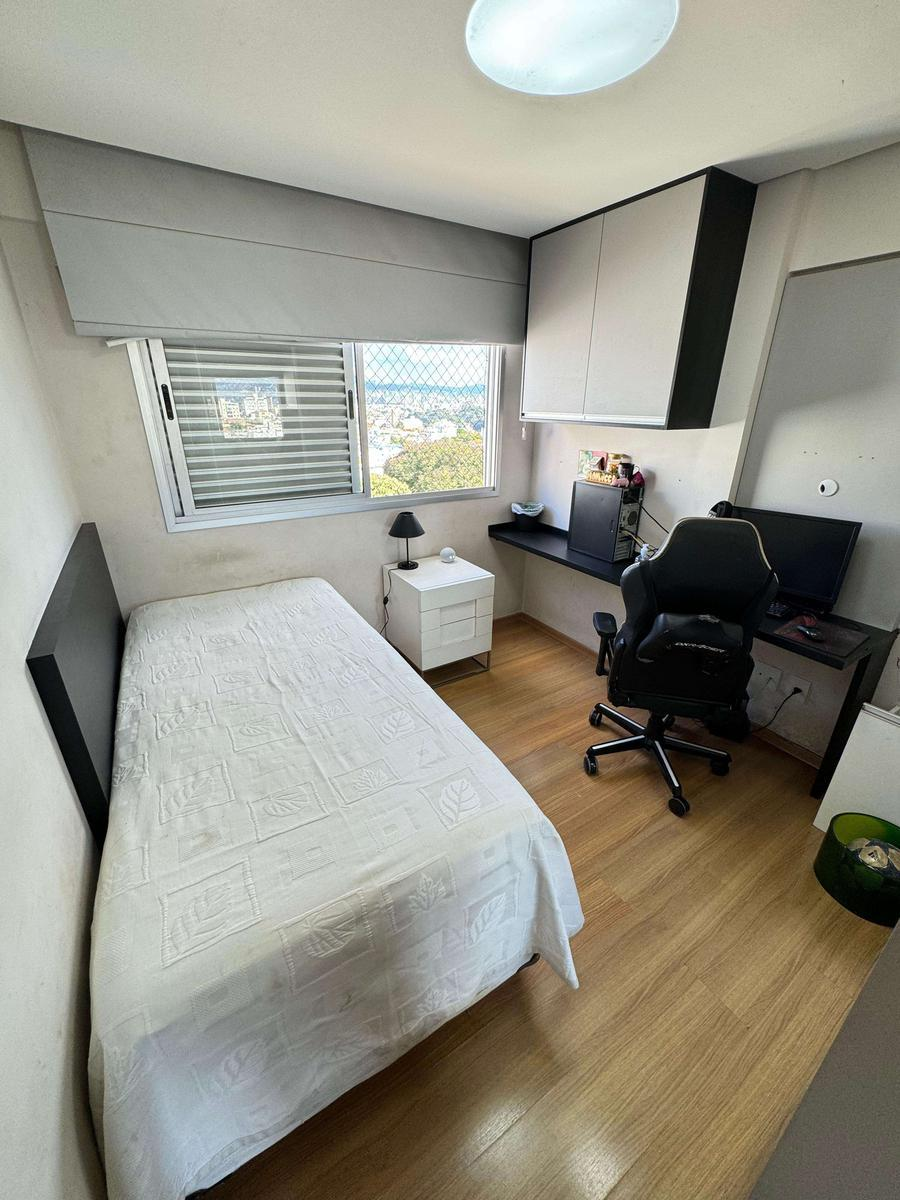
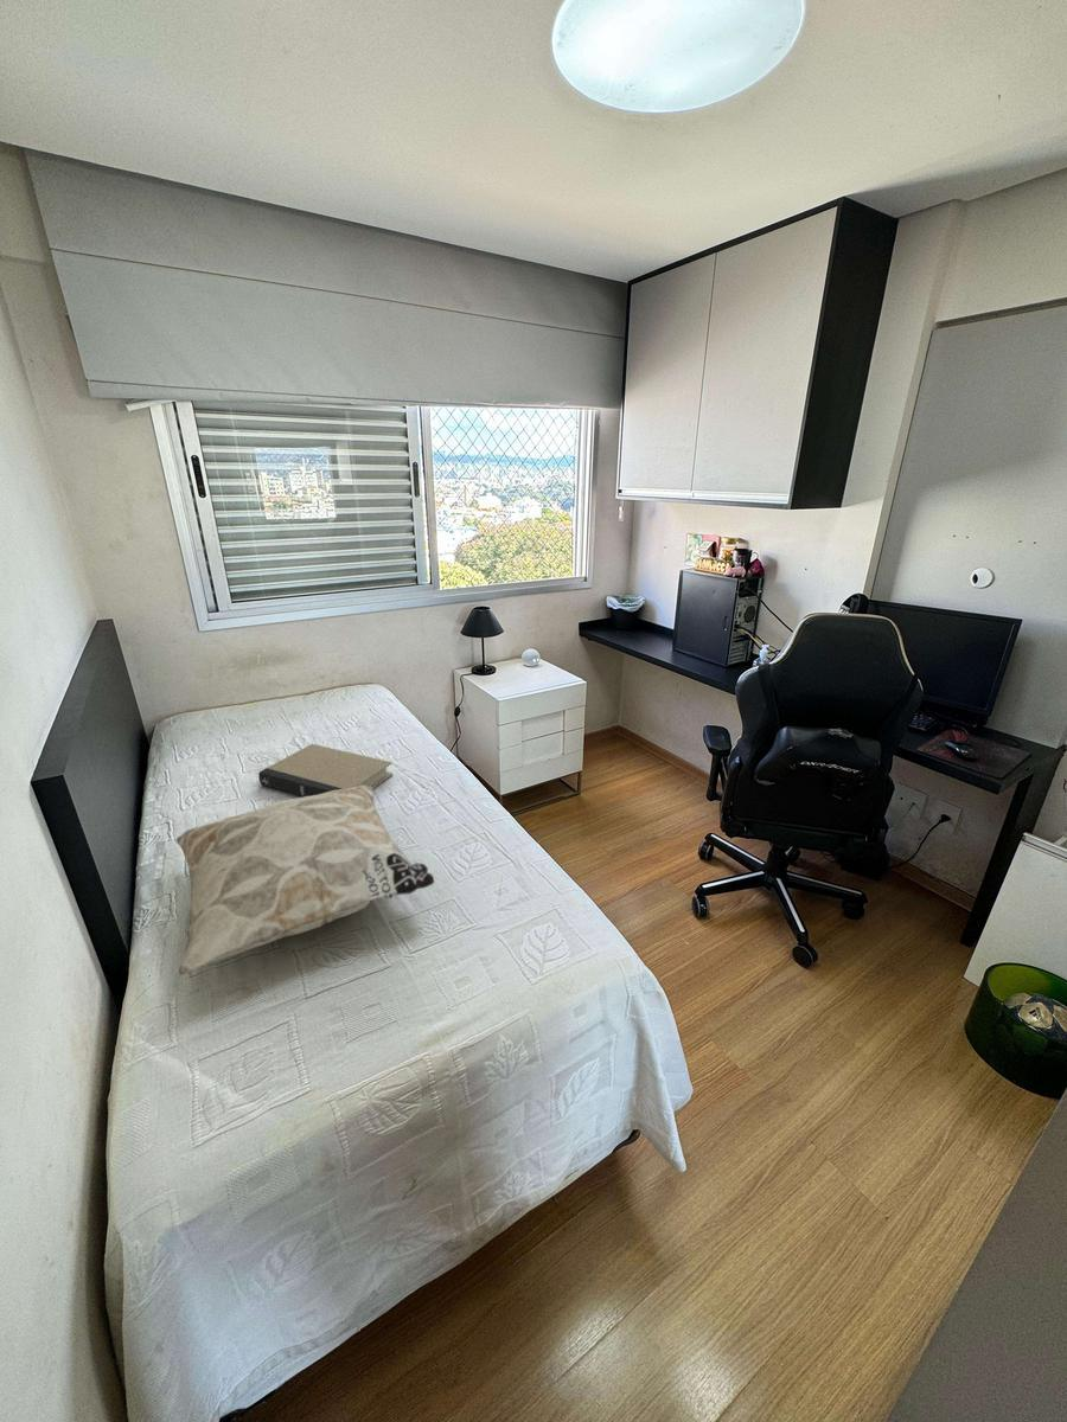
+ decorative pillow [175,786,436,976]
+ book [257,743,394,798]
